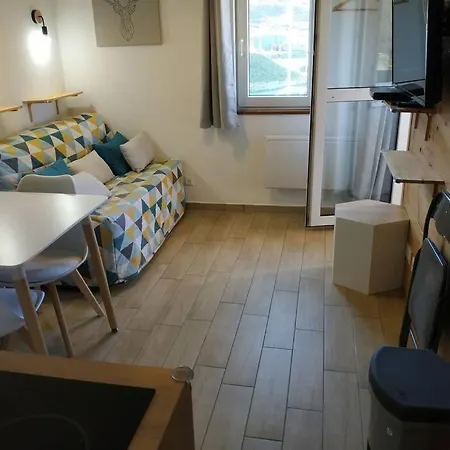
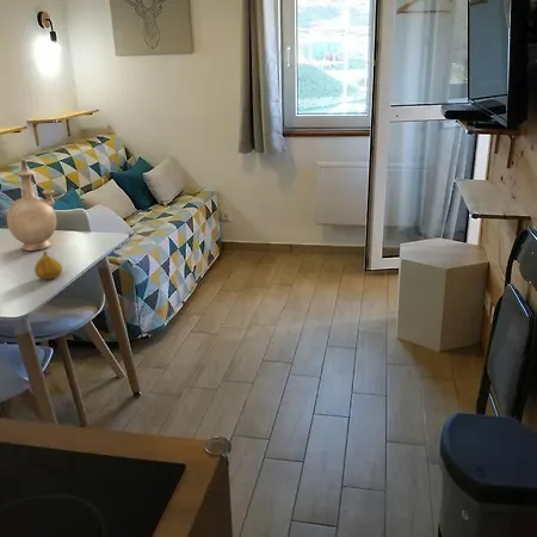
+ vase [6,158,57,252]
+ fruit [33,249,63,280]
